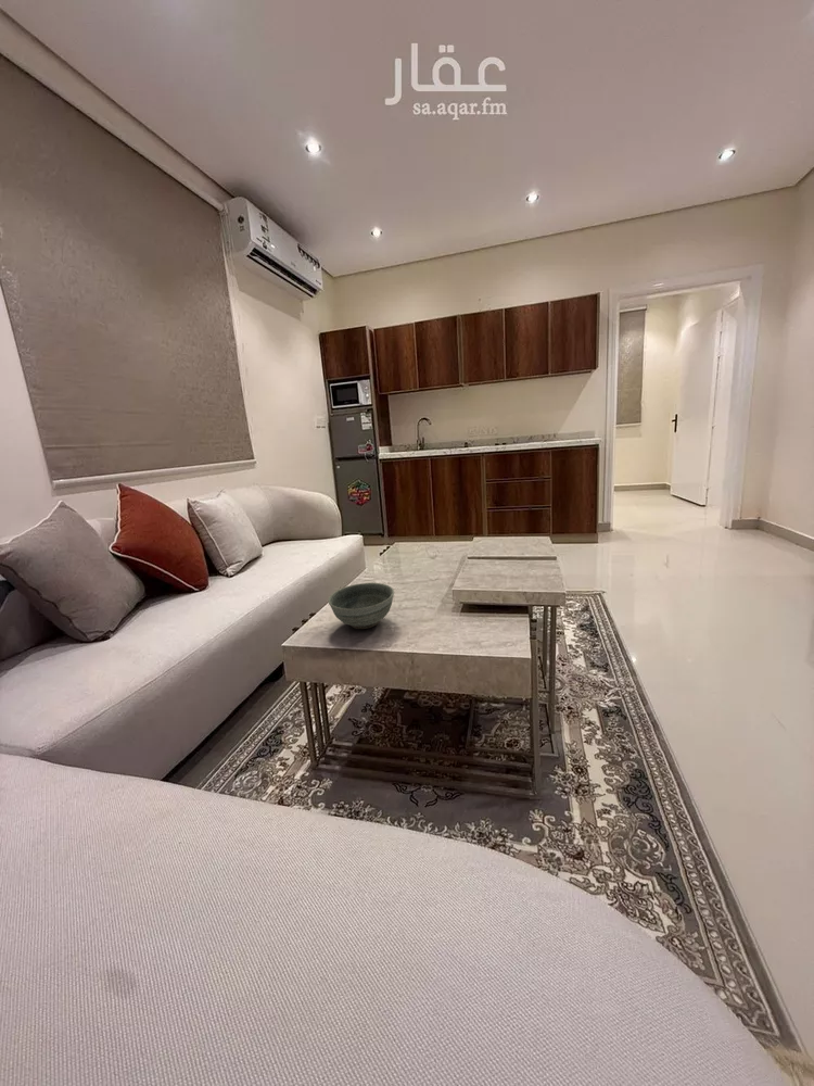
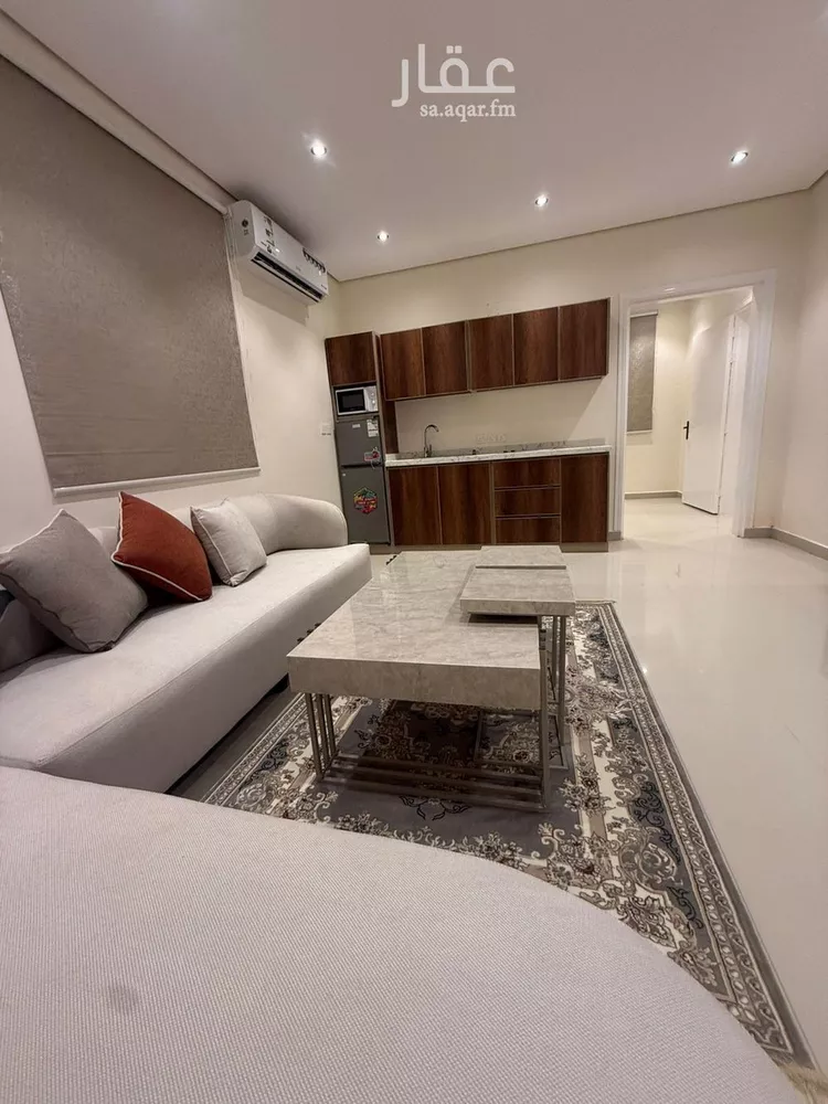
- bowl [327,582,395,630]
